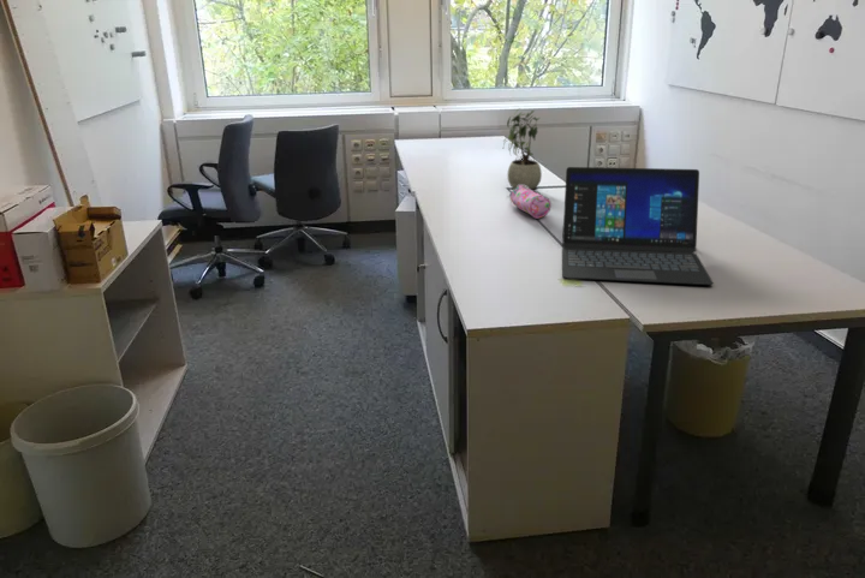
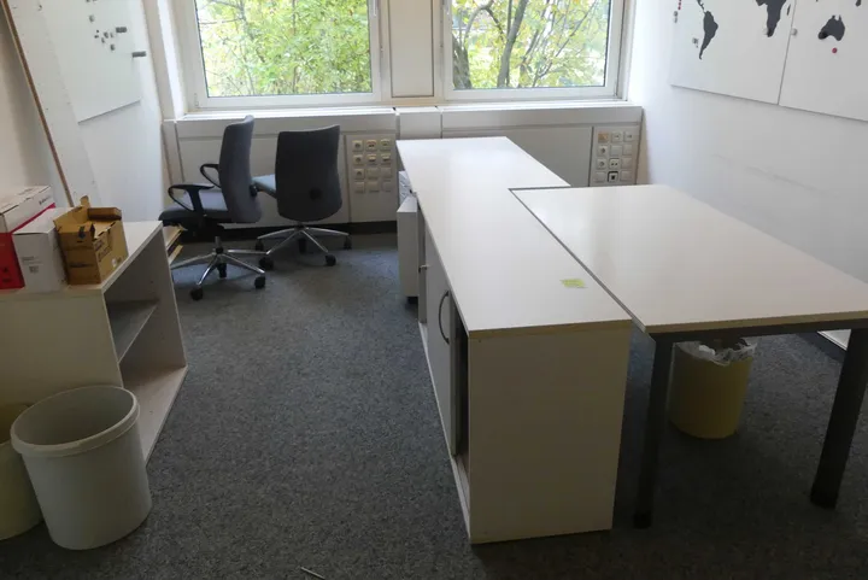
- potted plant [502,107,543,192]
- laptop [561,166,715,286]
- pencil case [508,185,551,220]
